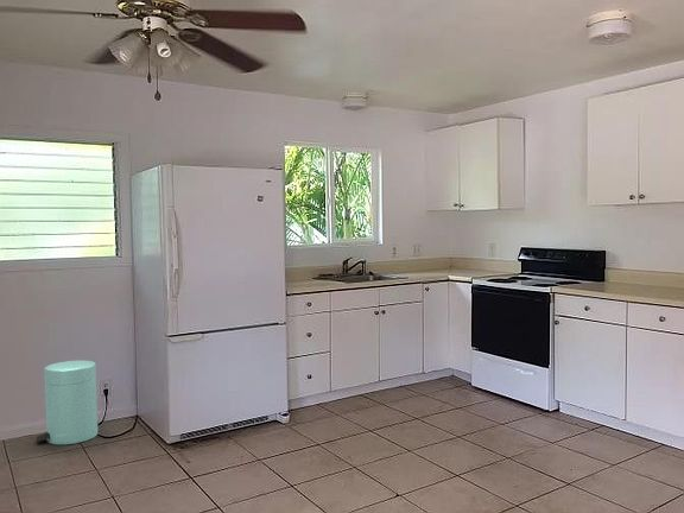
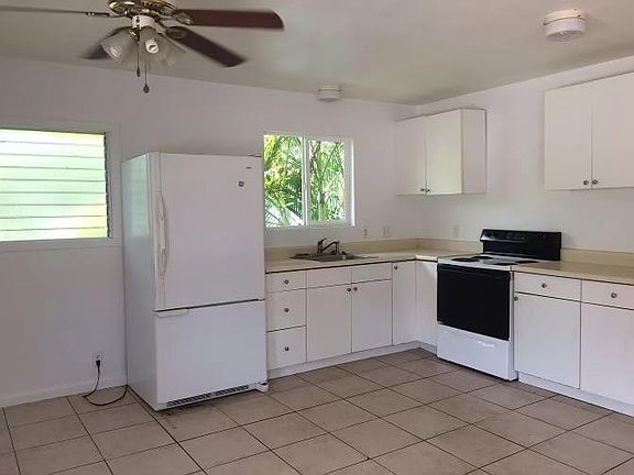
- trash can [36,360,99,445]
